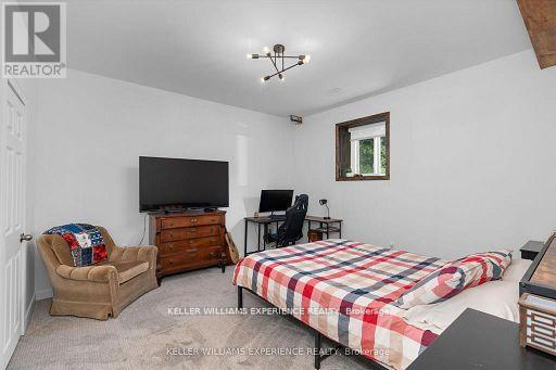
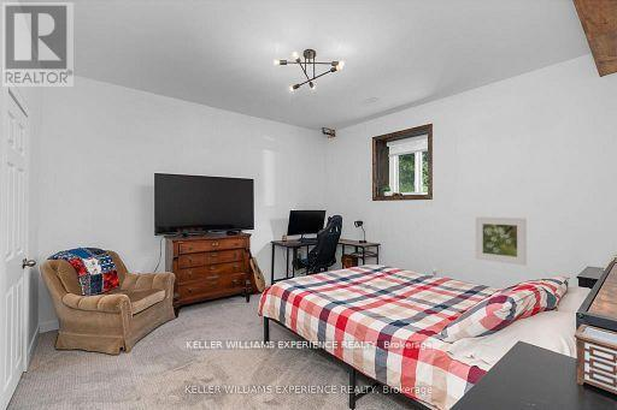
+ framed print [475,215,528,267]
